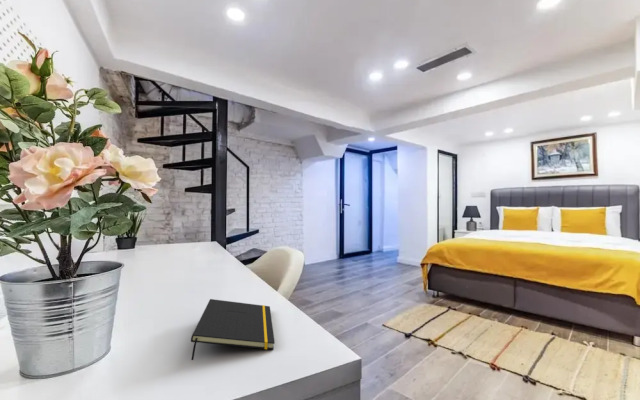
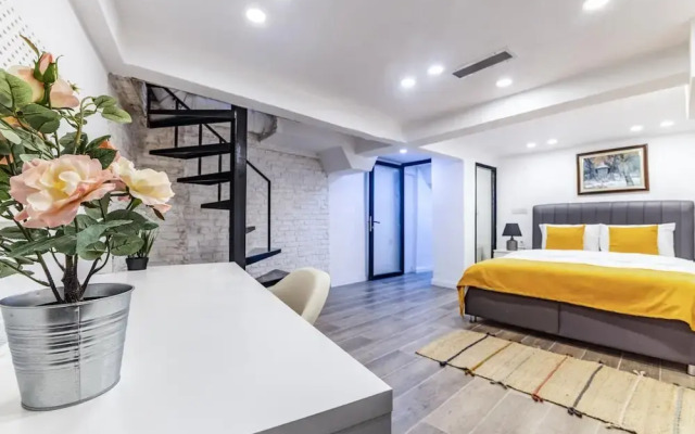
- notepad [190,298,276,361]
